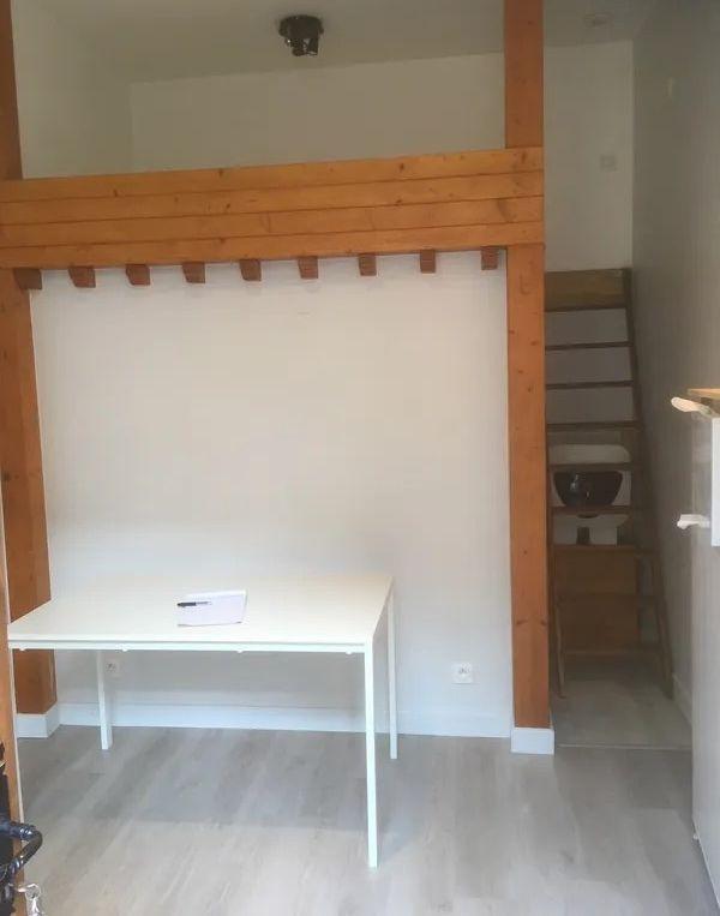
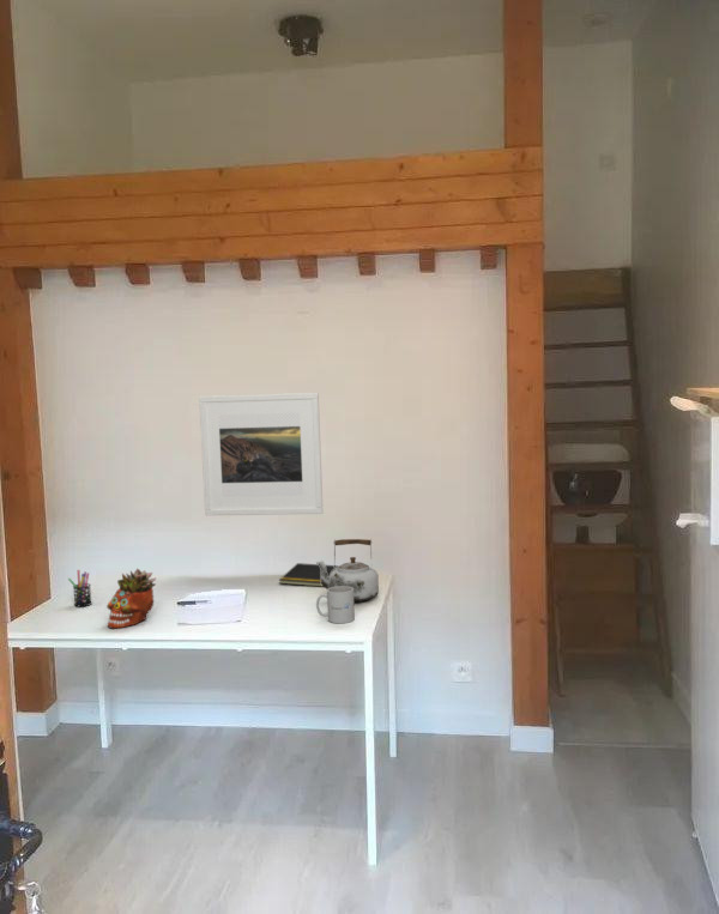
+ succulent planter [105,567,157,630]
+ kettle [315,538,380,604]
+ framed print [198,392,325,516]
+ pen holder [67,569,93,609]
+ notepad [278,562,339,588]
+ mug [315,586,356,624]
